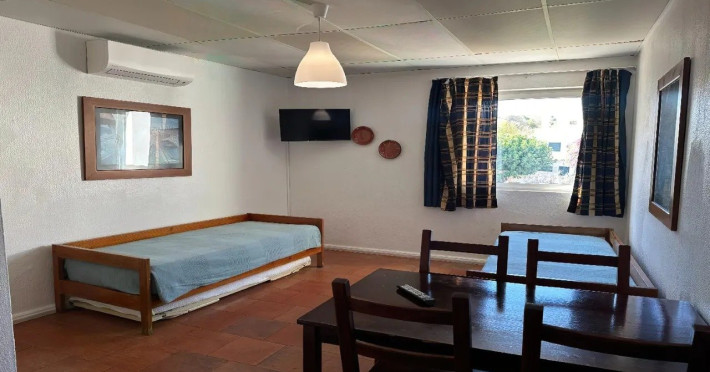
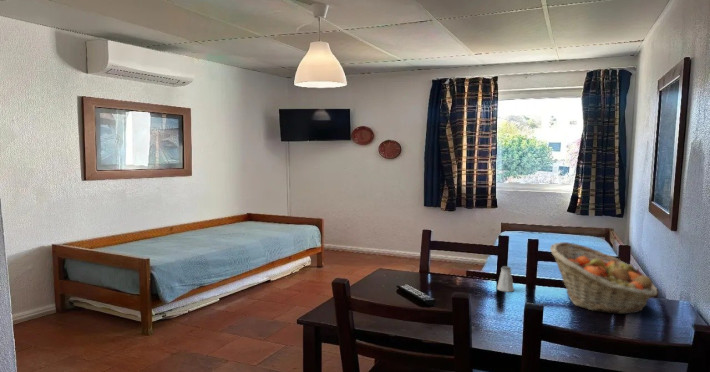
+ fruit basket [549,241,658,315]
+ saltshaker [496,265,515,293]
